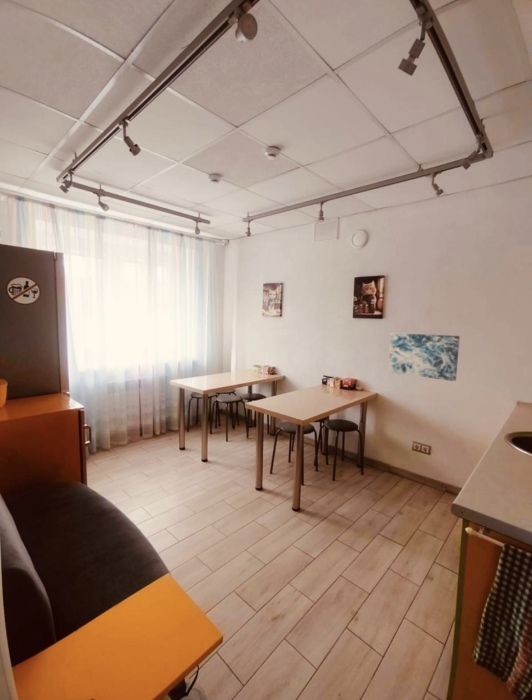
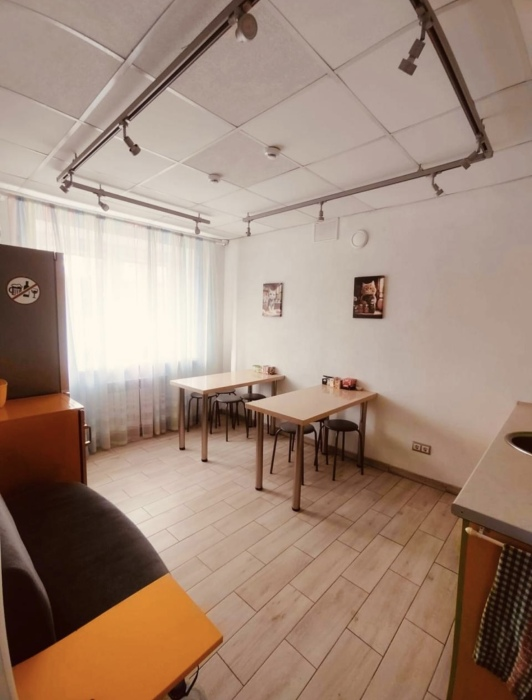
- wall art [388,332,461,382]
